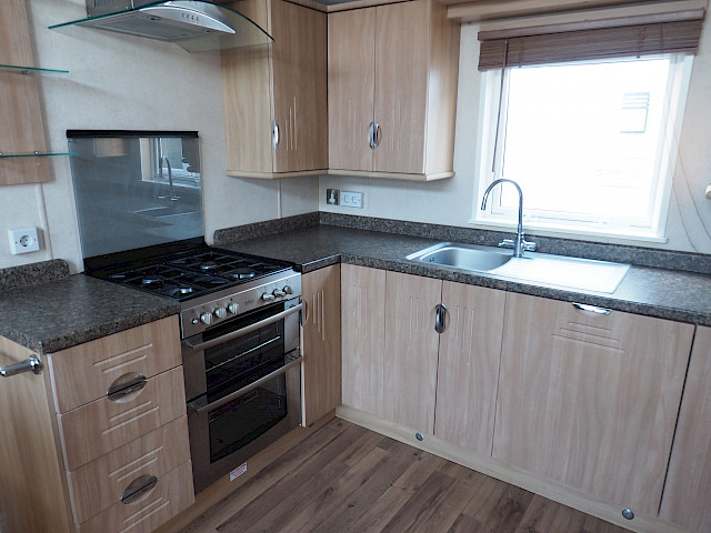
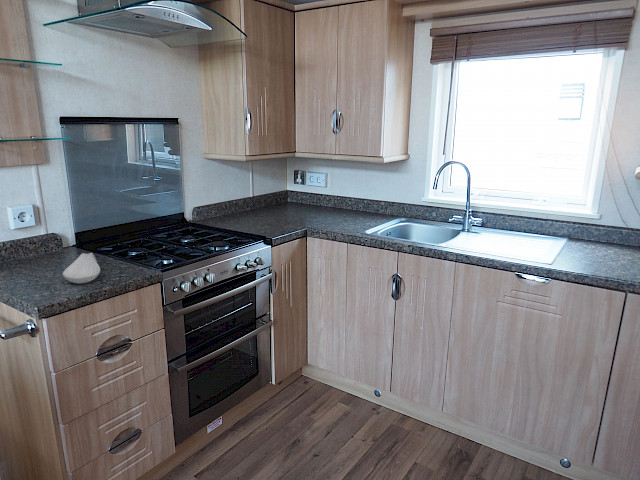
+ spoon rest [62,252,101,285]
